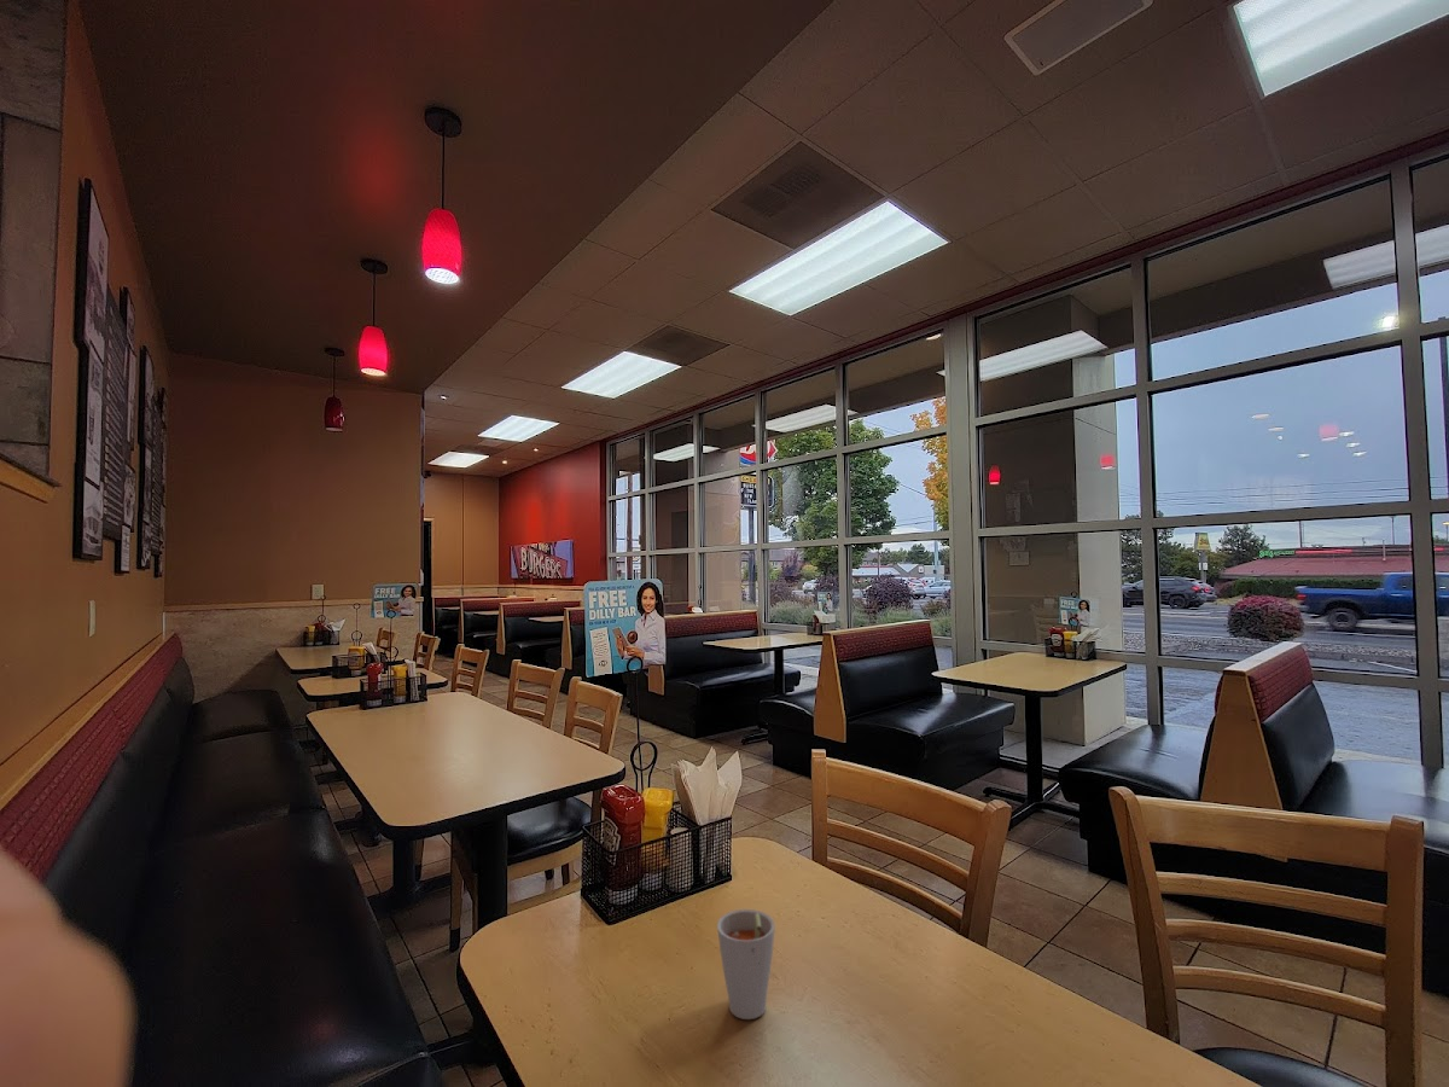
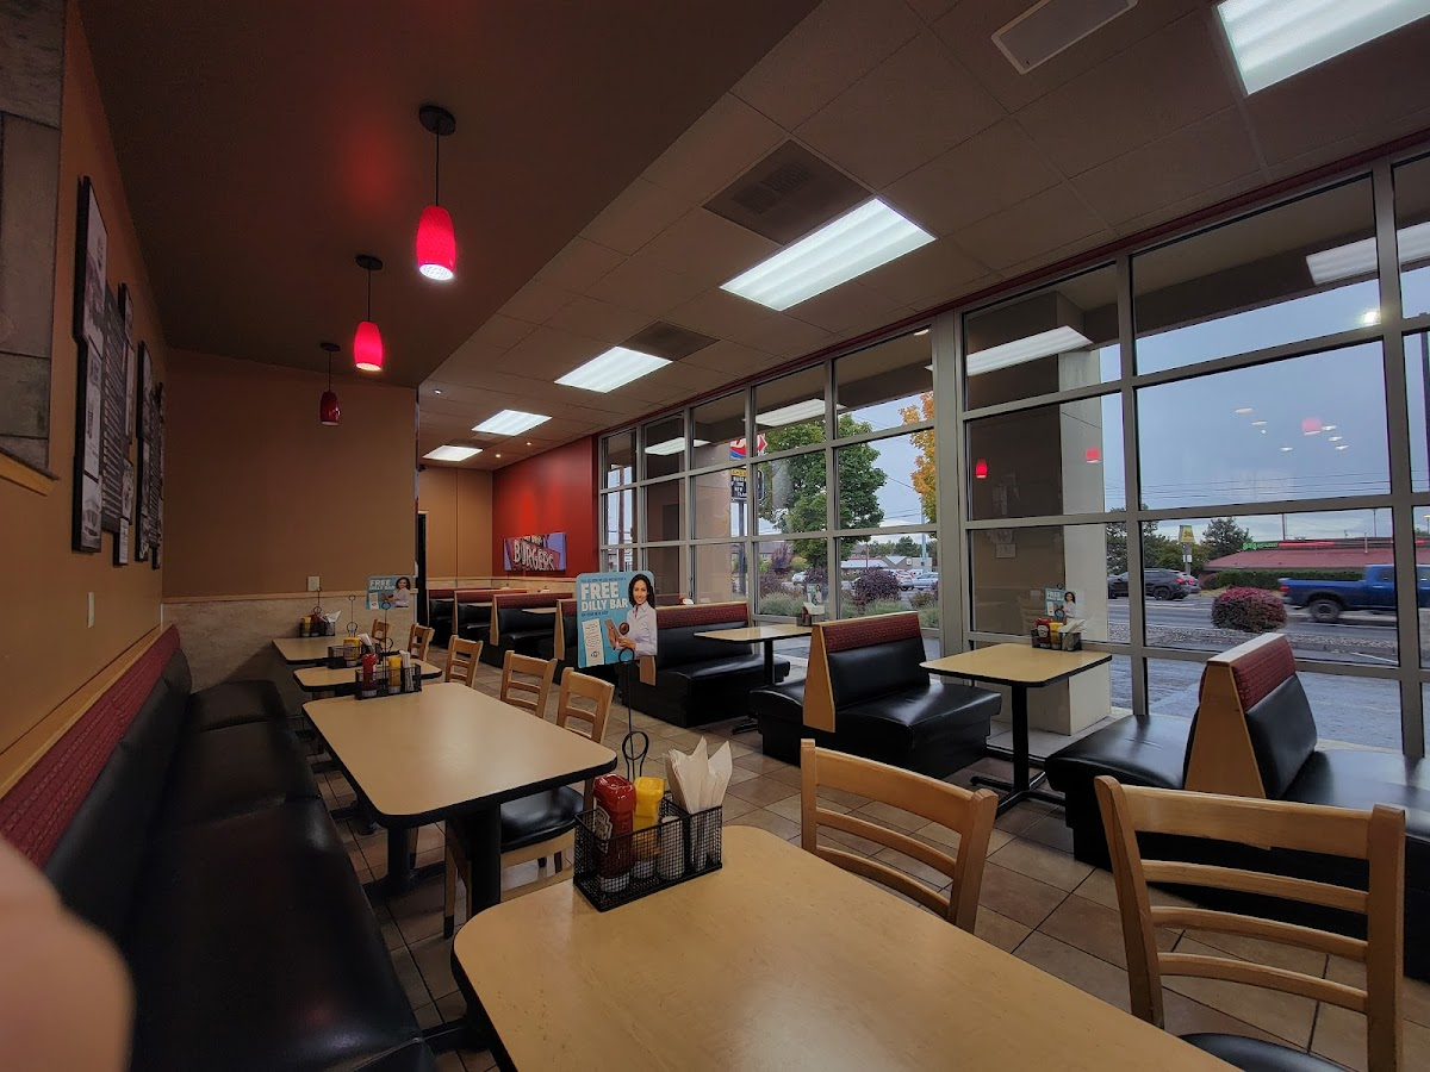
- cup [716,908,776,1021]
